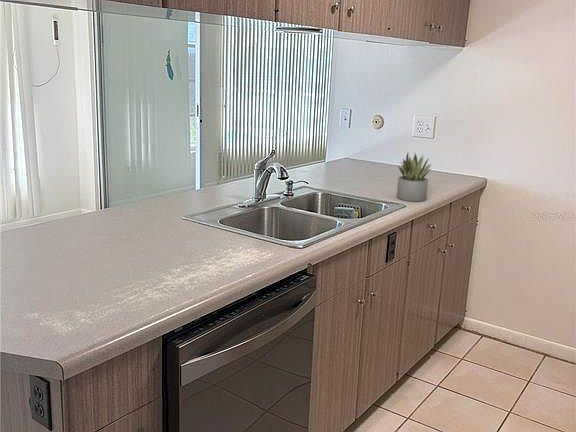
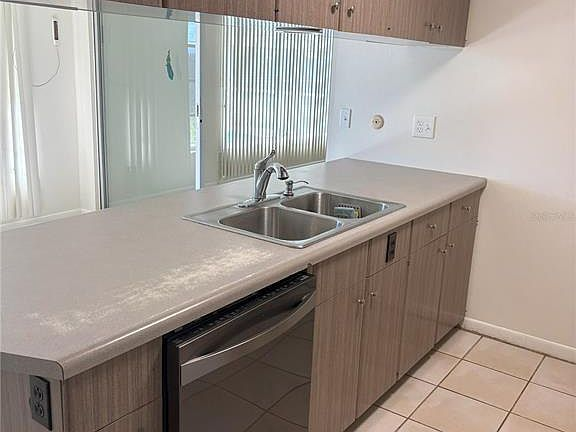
- succulent plant [396,151,432,202]
